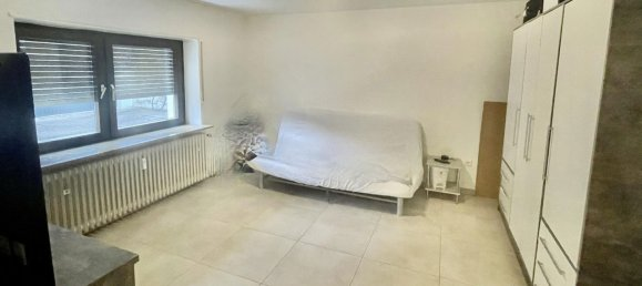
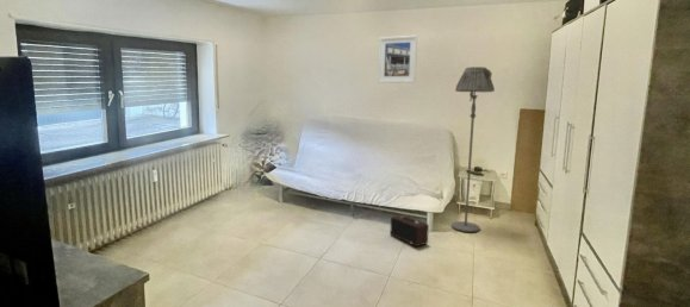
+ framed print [377,35,418,83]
+ speaker [390,214,430,248]
+ floor lamp [450,65,496,233]
